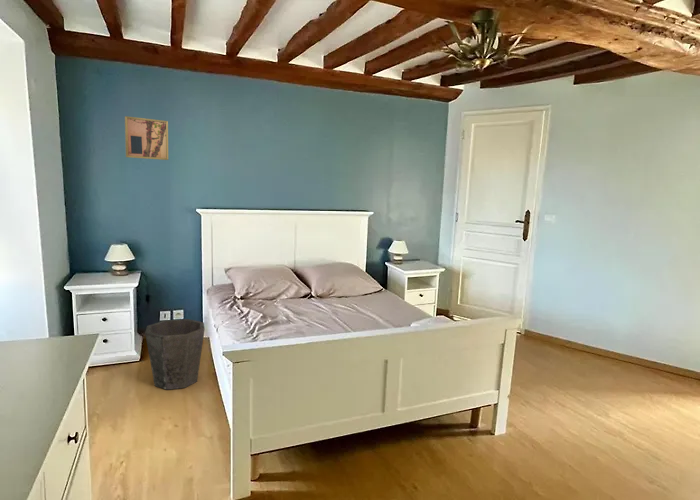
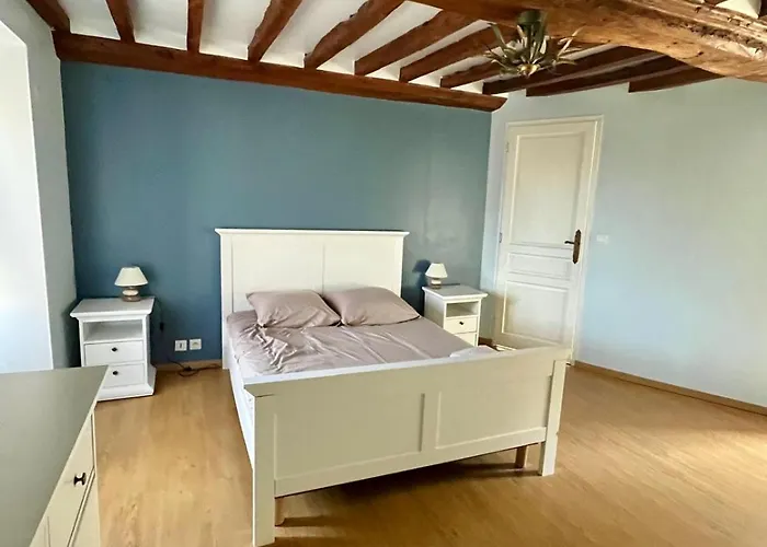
- waste bin [144,318,206,391]
- wall art [124,115,169,161]
